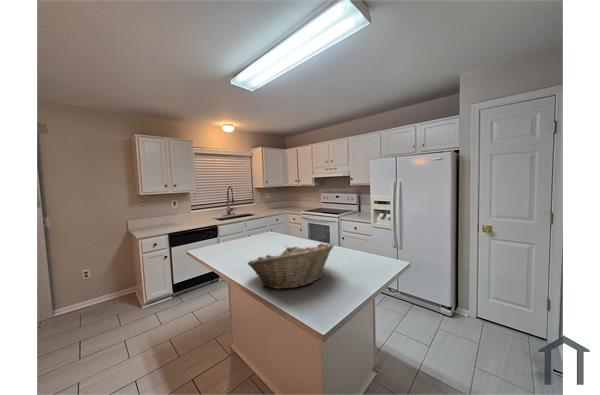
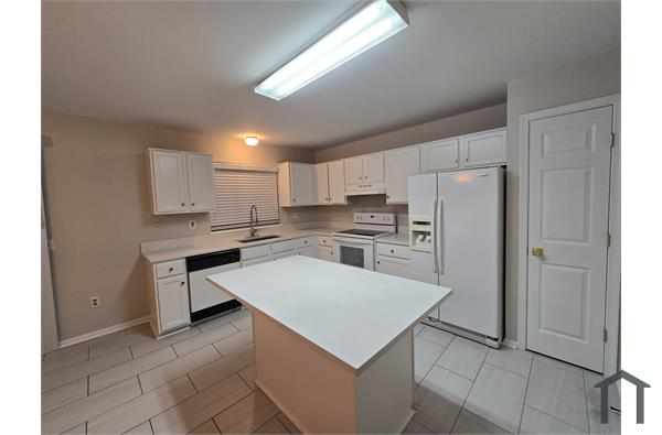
- fruit basket [246,242,335,290]
